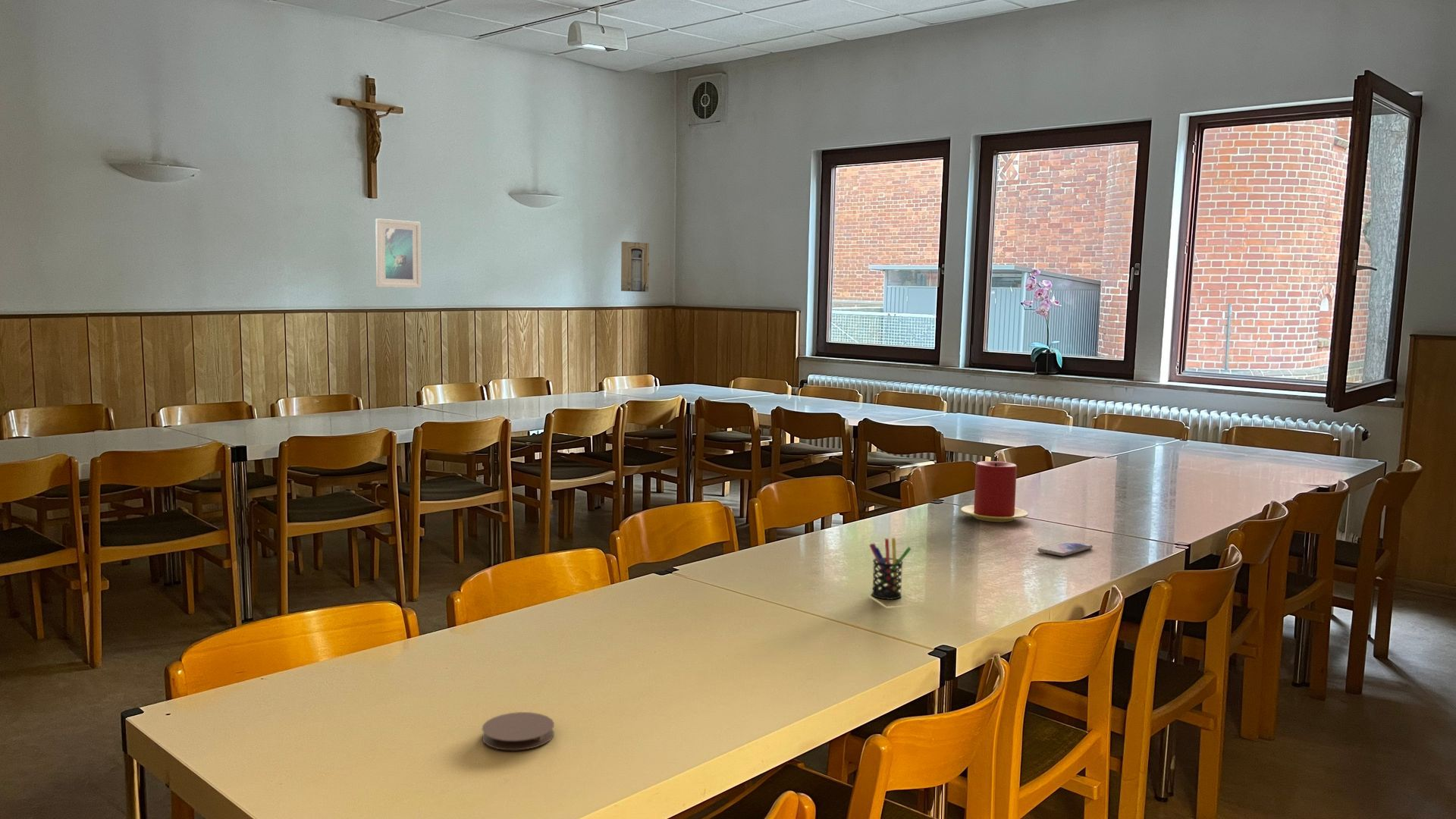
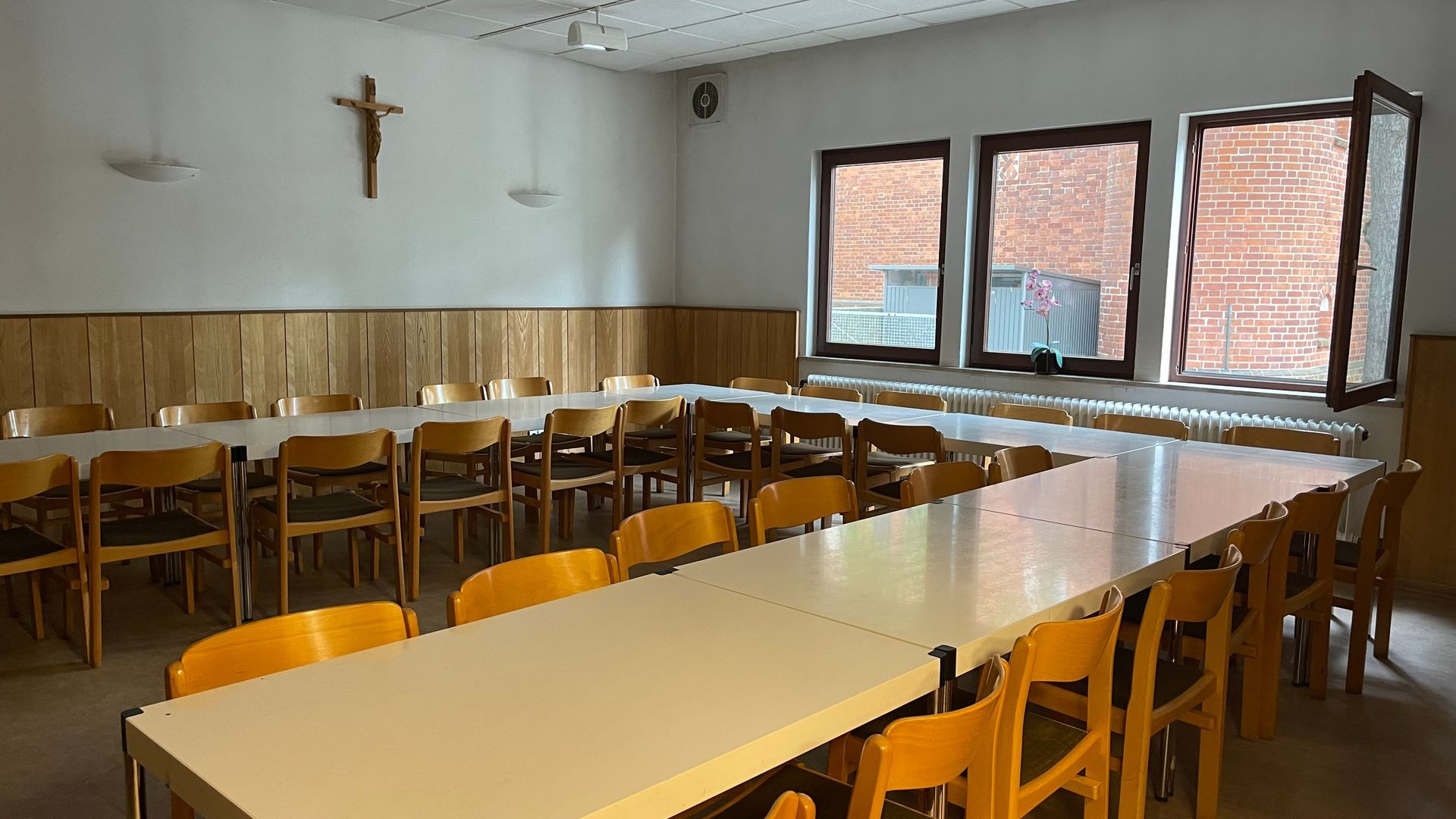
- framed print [375,218,422,289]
- wall art [620,241,650,293]
- coaster [481,711,555,752]
- candle [960,460,1029,522]
- smartphone [1037,540,1094,557]
- pen holder [869,538,912,601]
